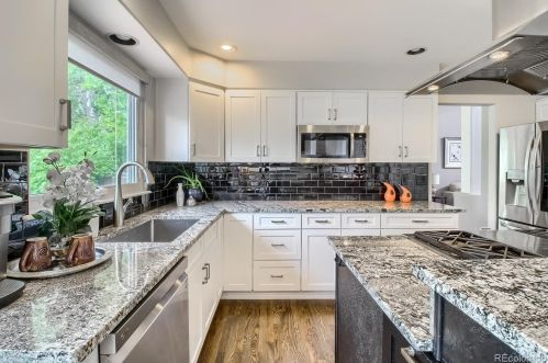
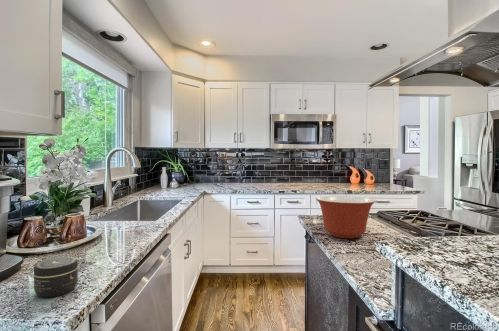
+ jar [32,256,79,298]
+ mixing bowl [315,195,376,239]
